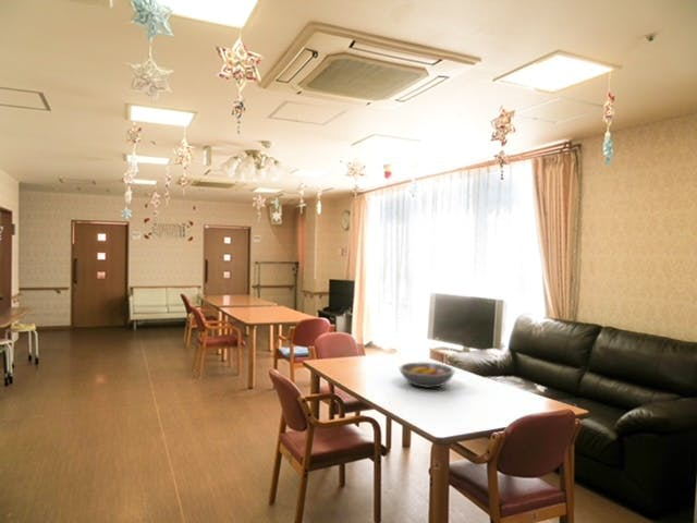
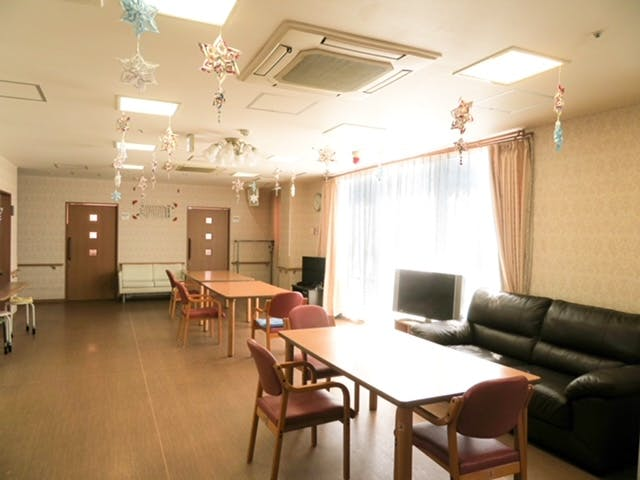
- fruit bowl [398,362,456,389]
